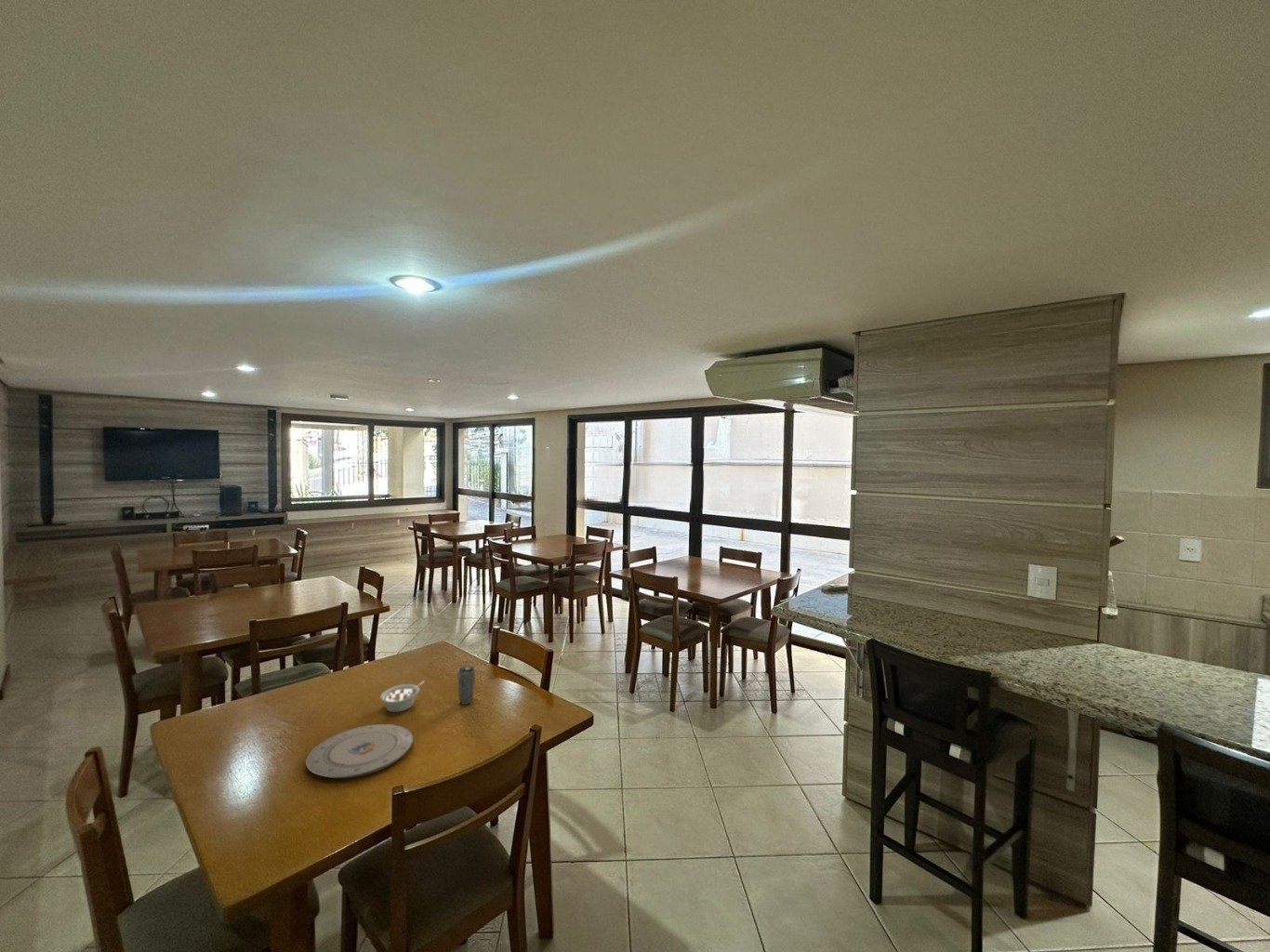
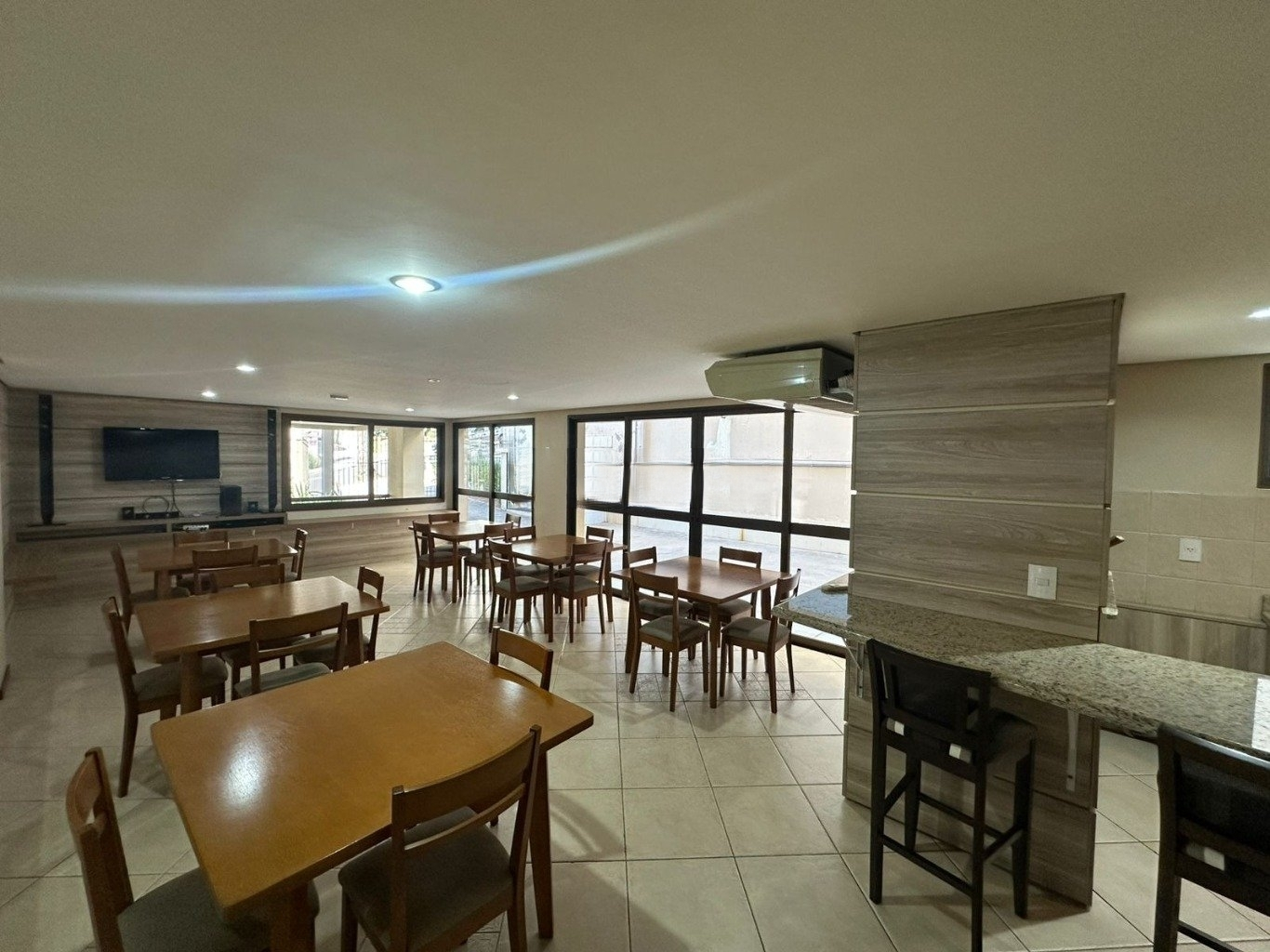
- legume [379,680,426,713]
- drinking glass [456,665,476,706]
- plate [305,723,415,779]
